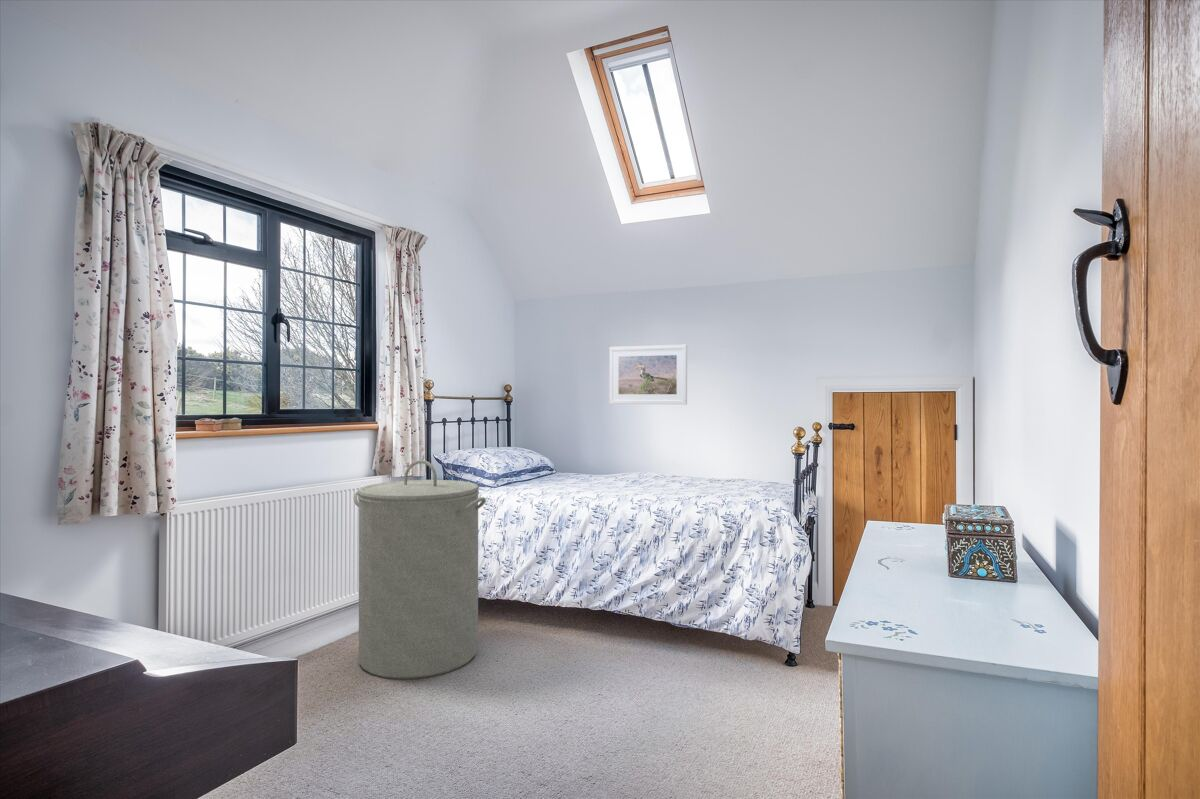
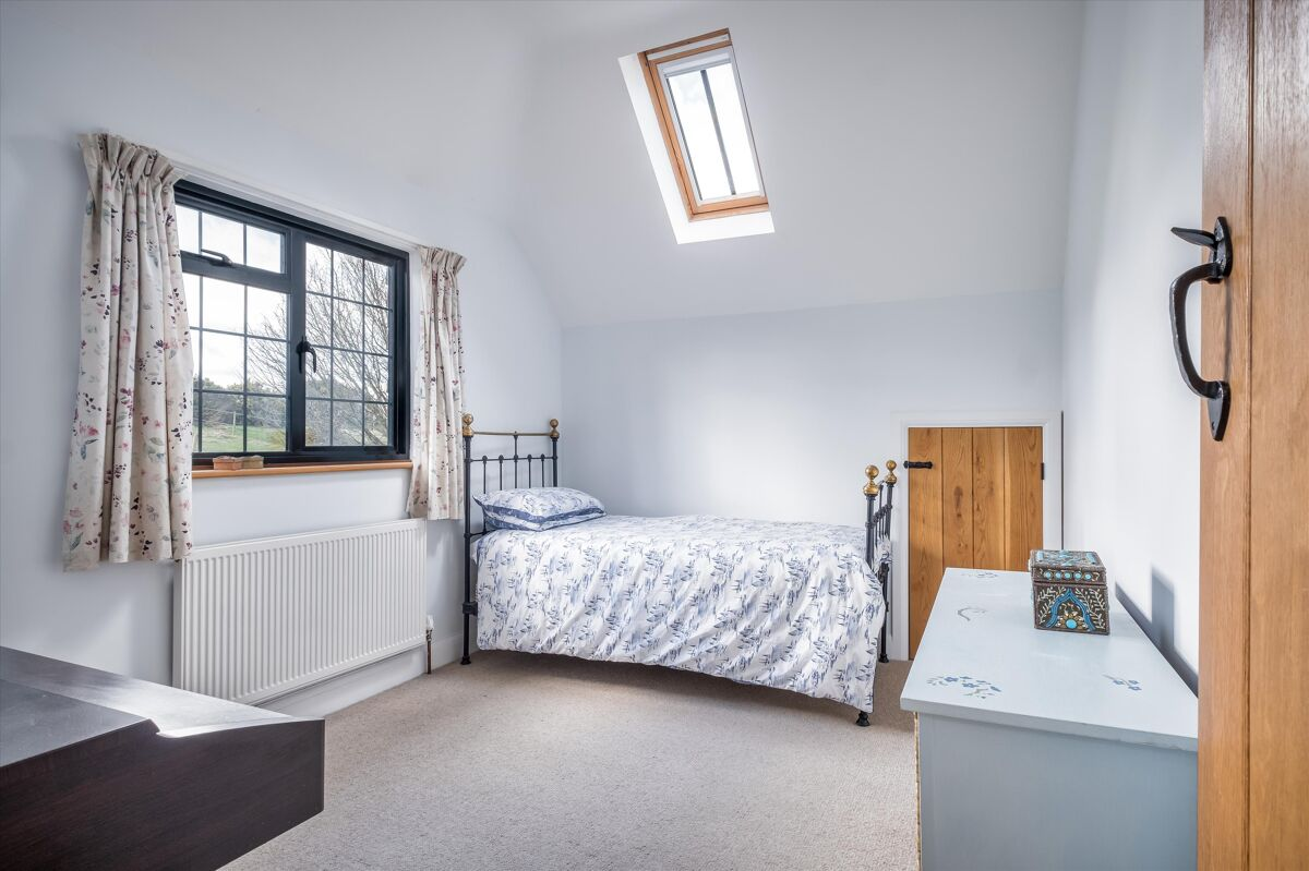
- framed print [608,344,688,406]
- laundry hamper [353,459,487,680]
